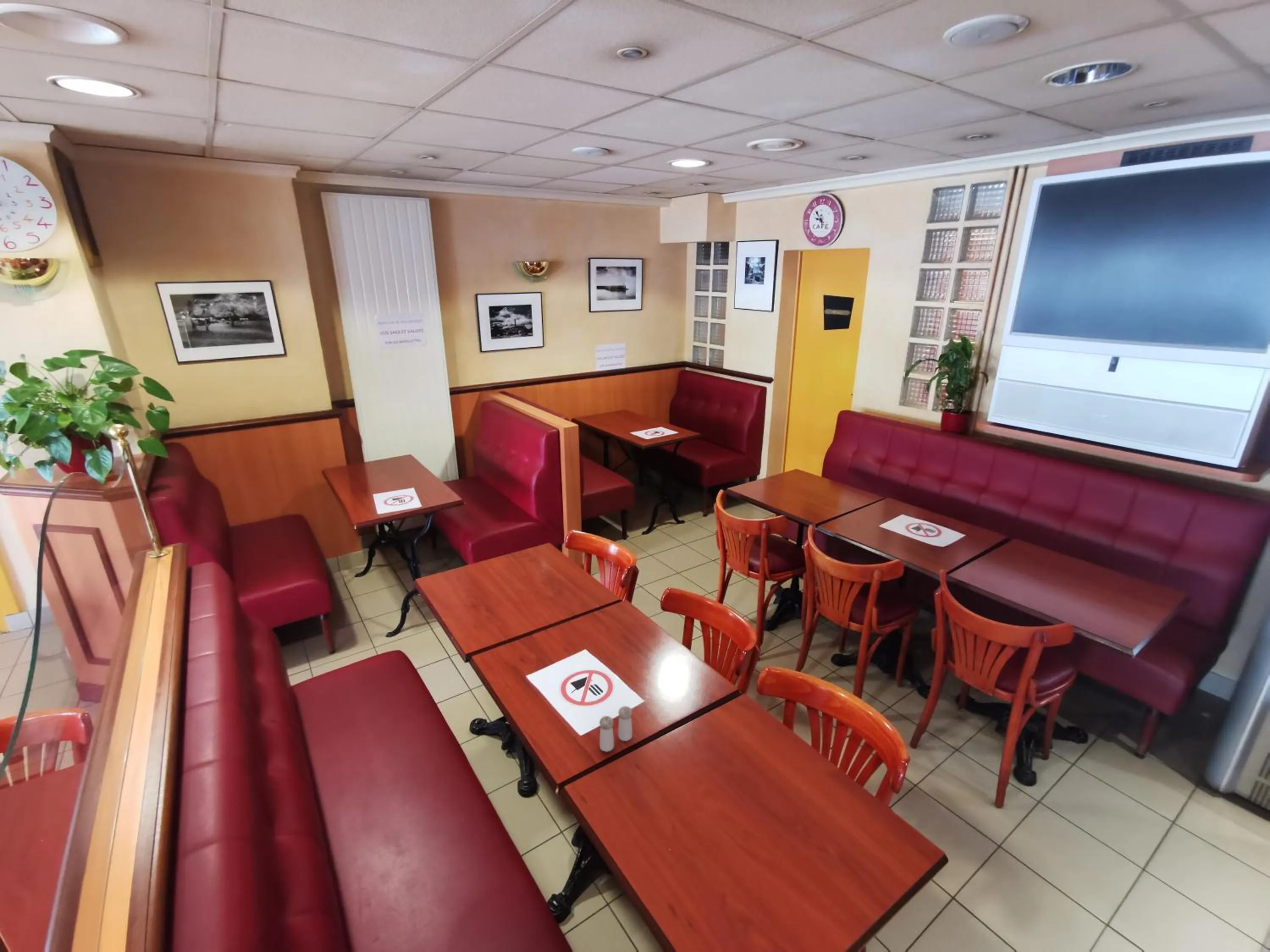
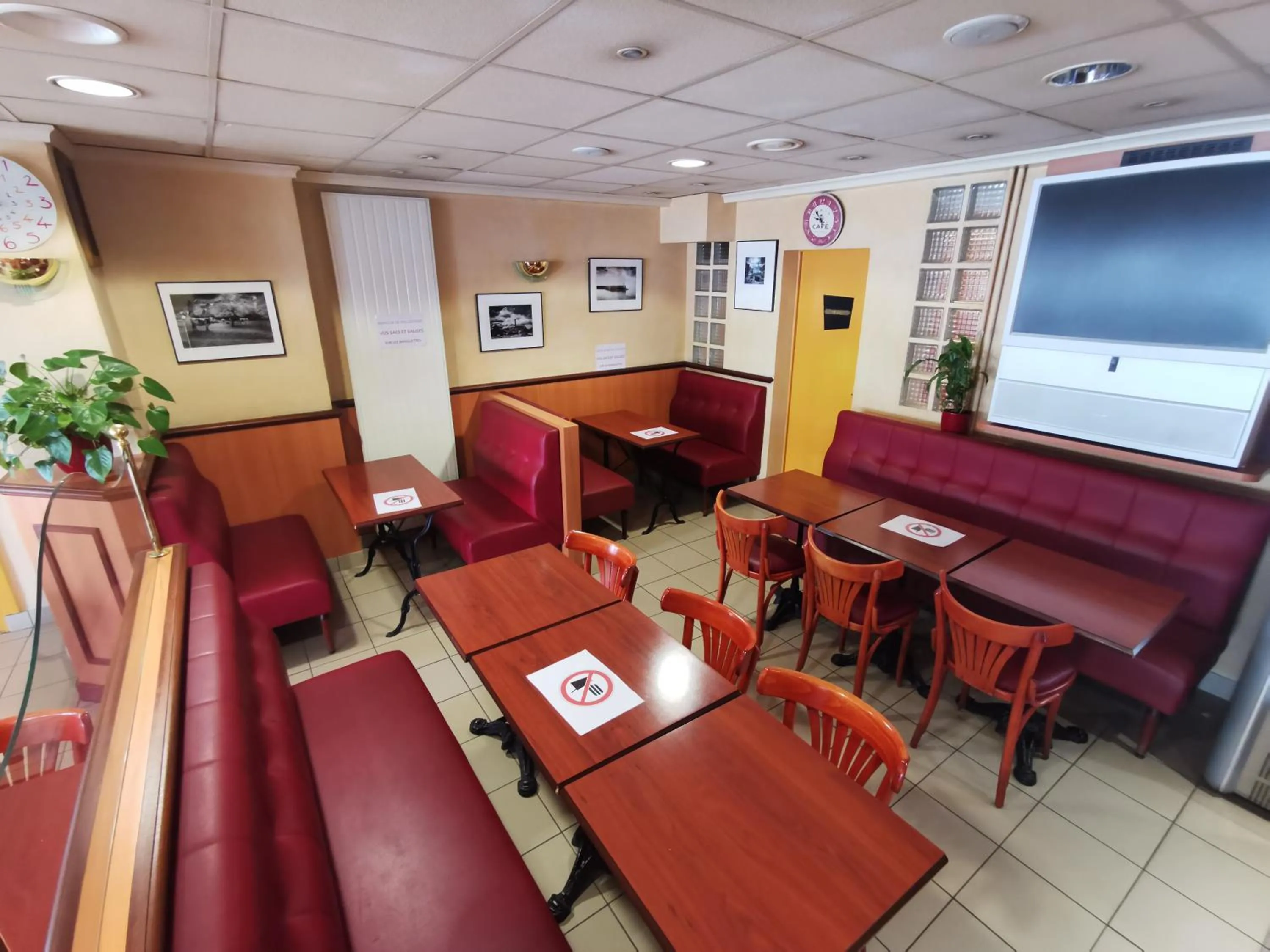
- salt and pepper shaker [599,706,632,752]
